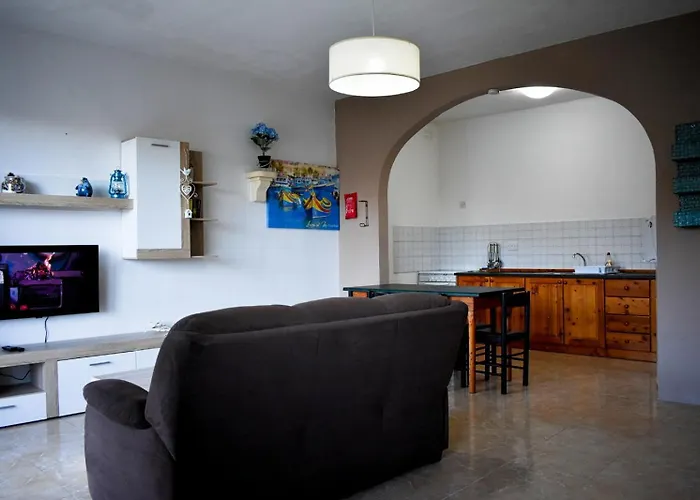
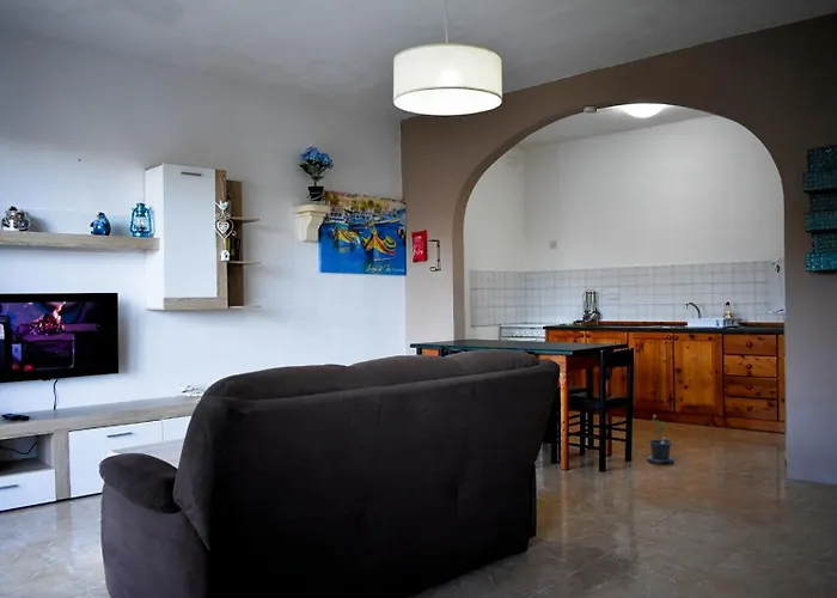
+ potted plant [646,414,674,464]
